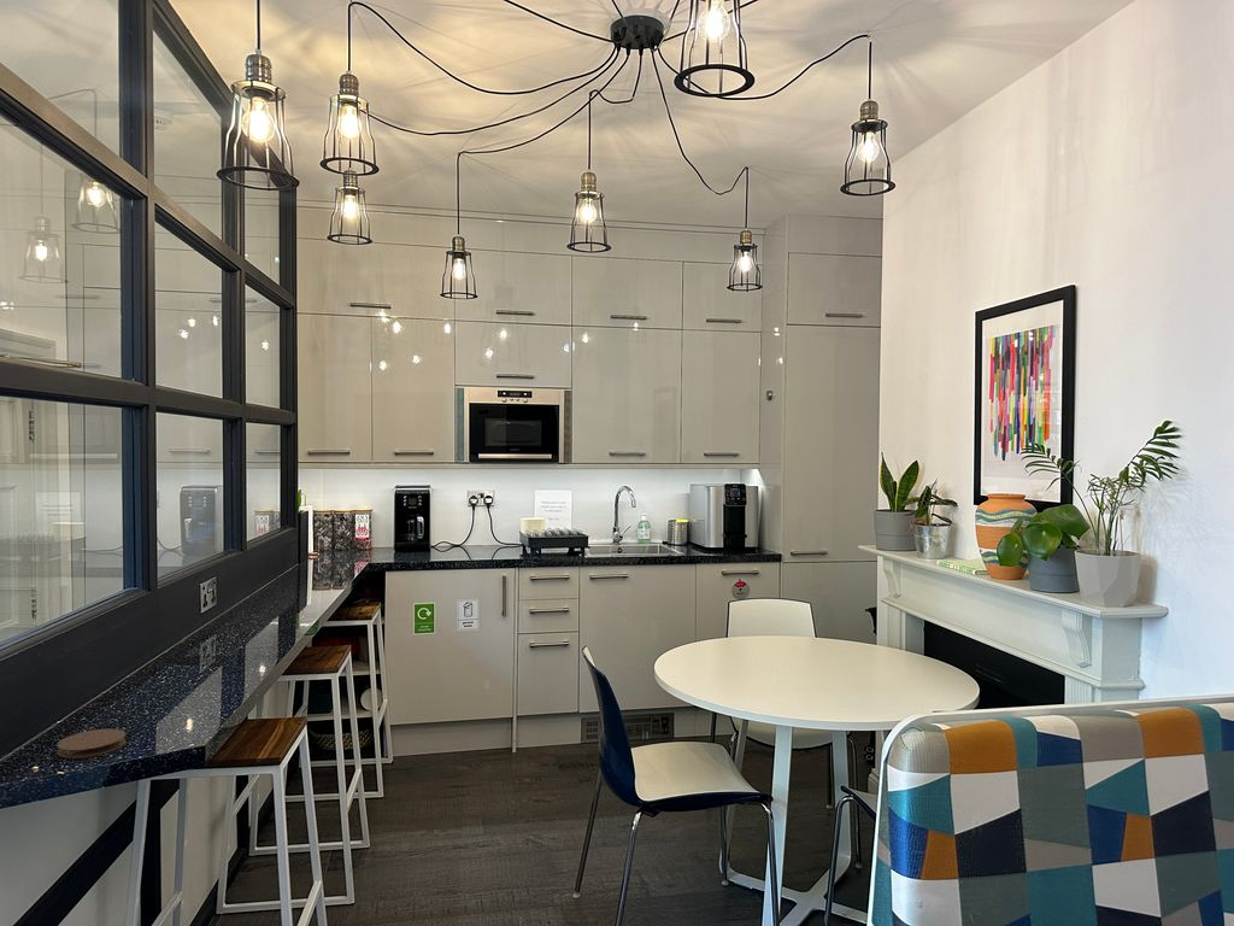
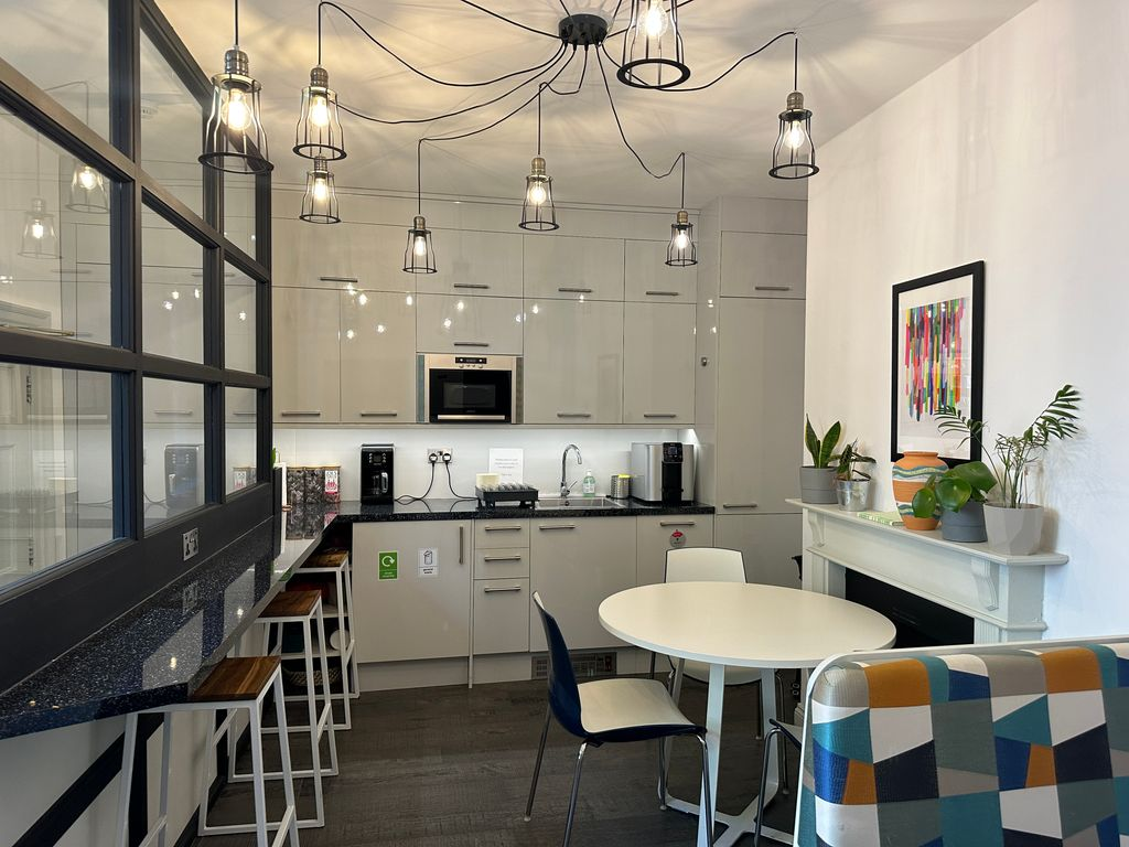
- coaster [55,728,127,760]
